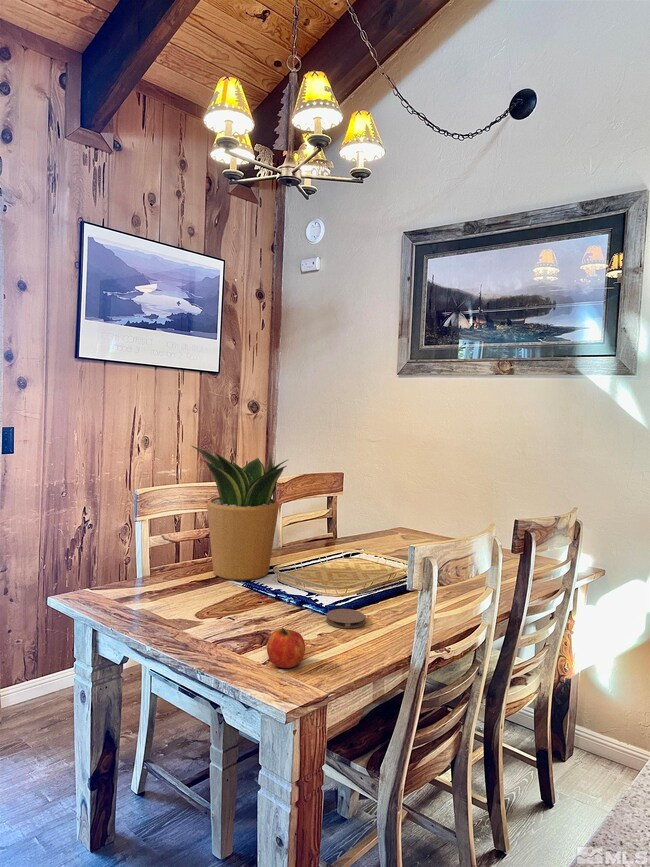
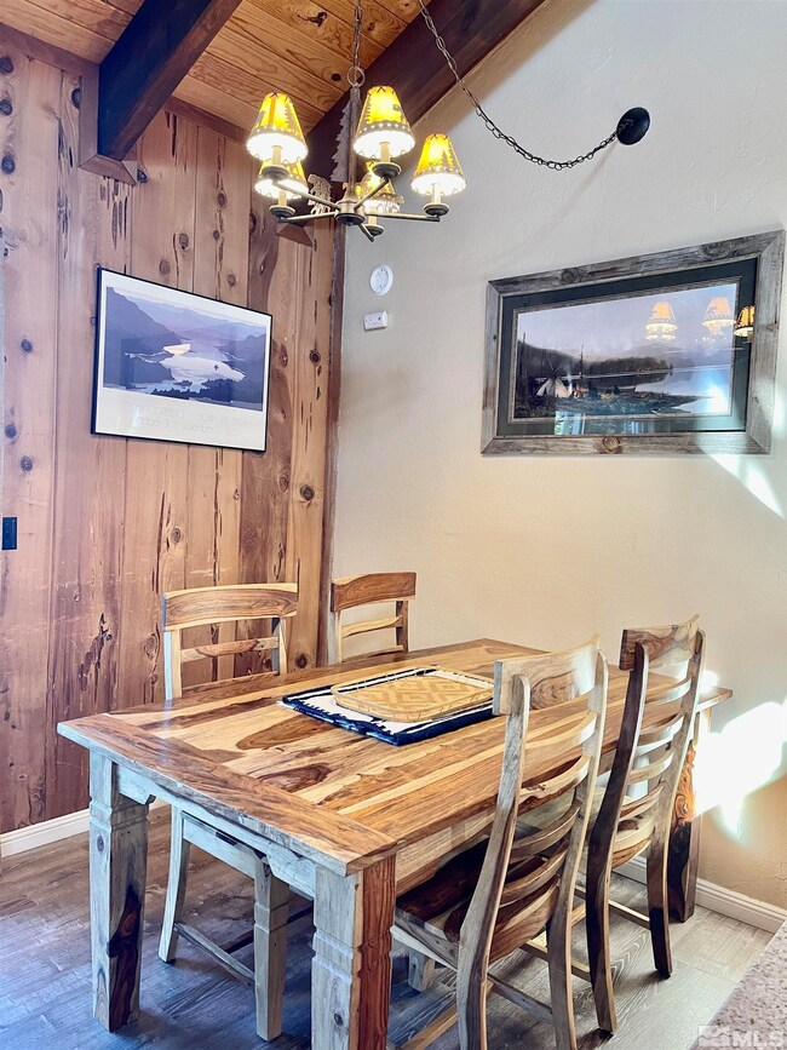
- fruit [266,627,306,669]
- potted plant [191,445,290,581]
- coaster [325,608,366,629]
